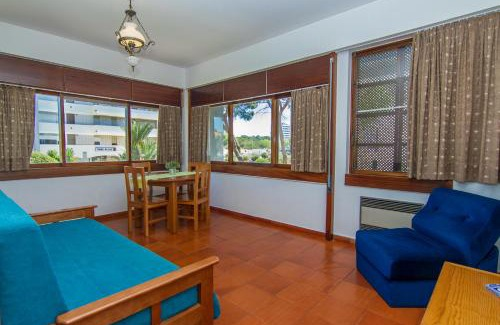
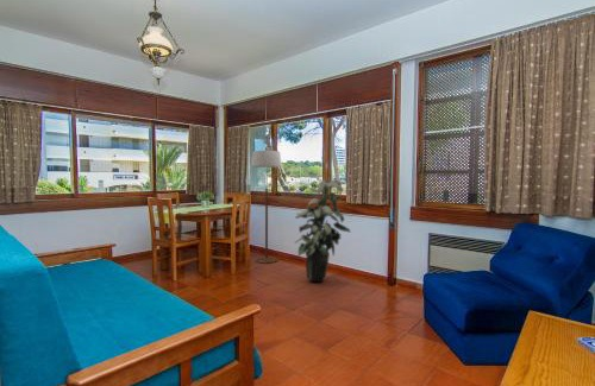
+ floor lamp [250,145,283,265]
+ indoor plant [293,173,351,283]
